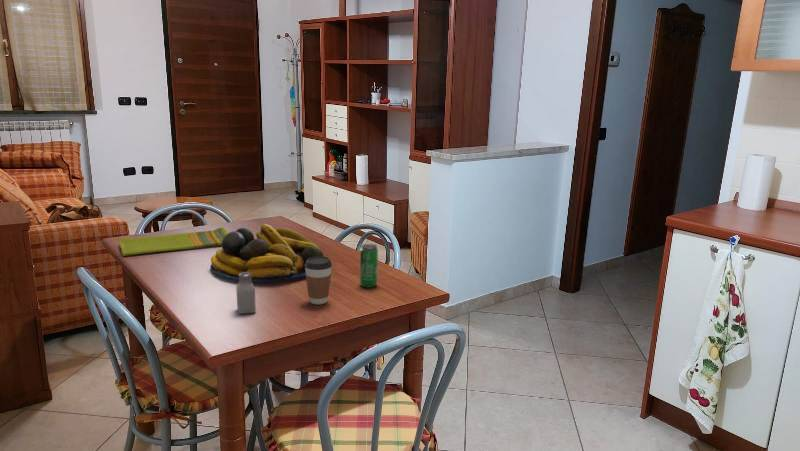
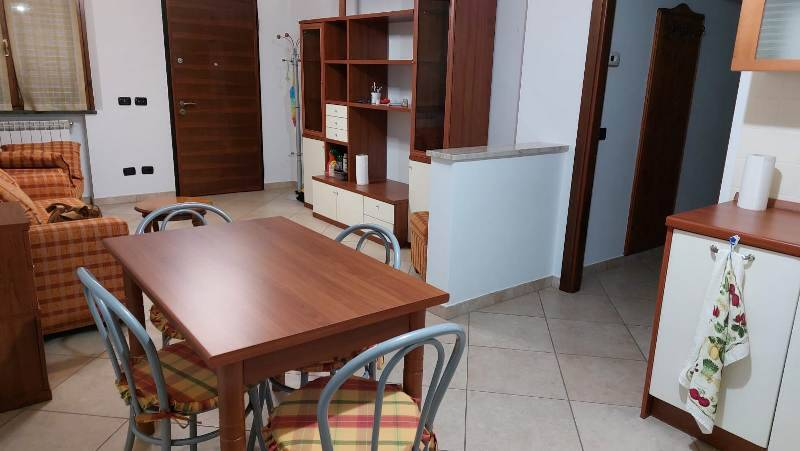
- beverage can [359,243,379,289]
- coffee cup [304,256,333,305]
- dish towel [119,226,229,257]
- fruit bowl [209,223,325,283]
- saltshaker [235,272,257,315]
